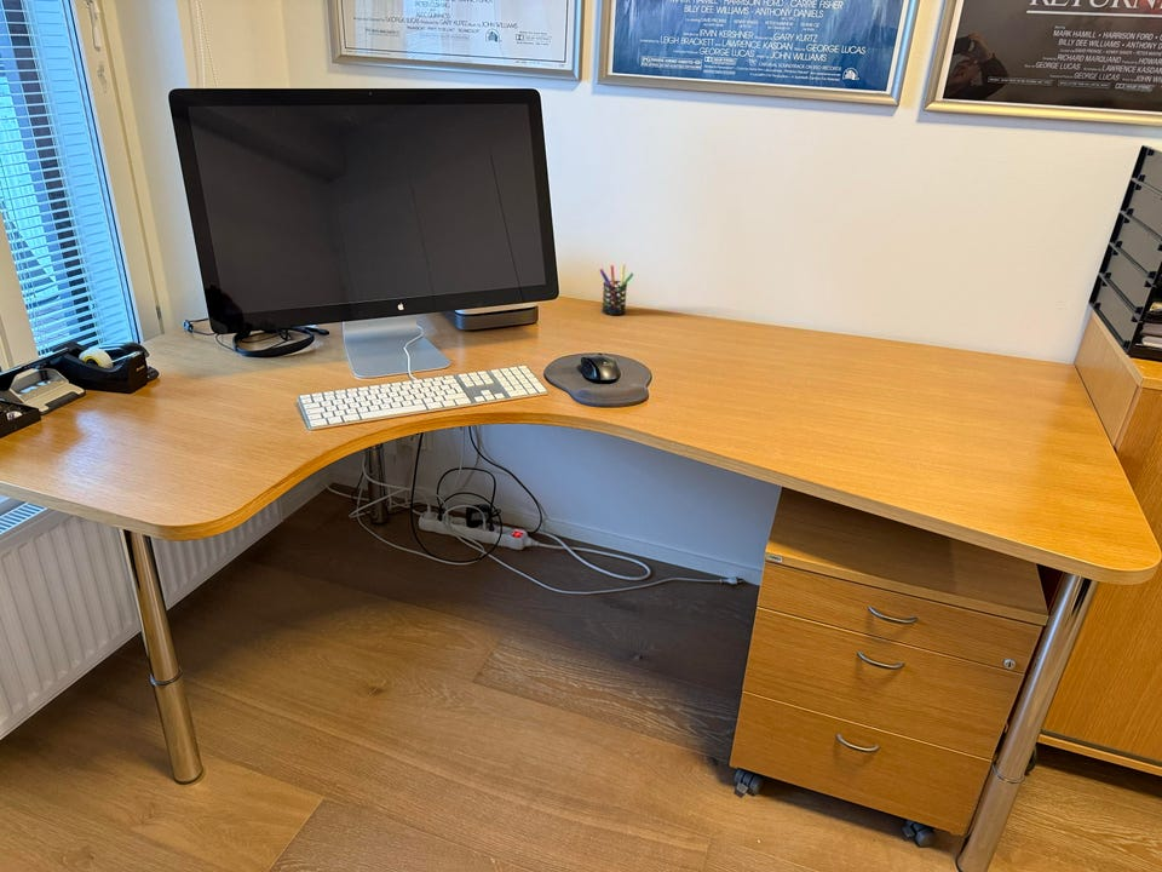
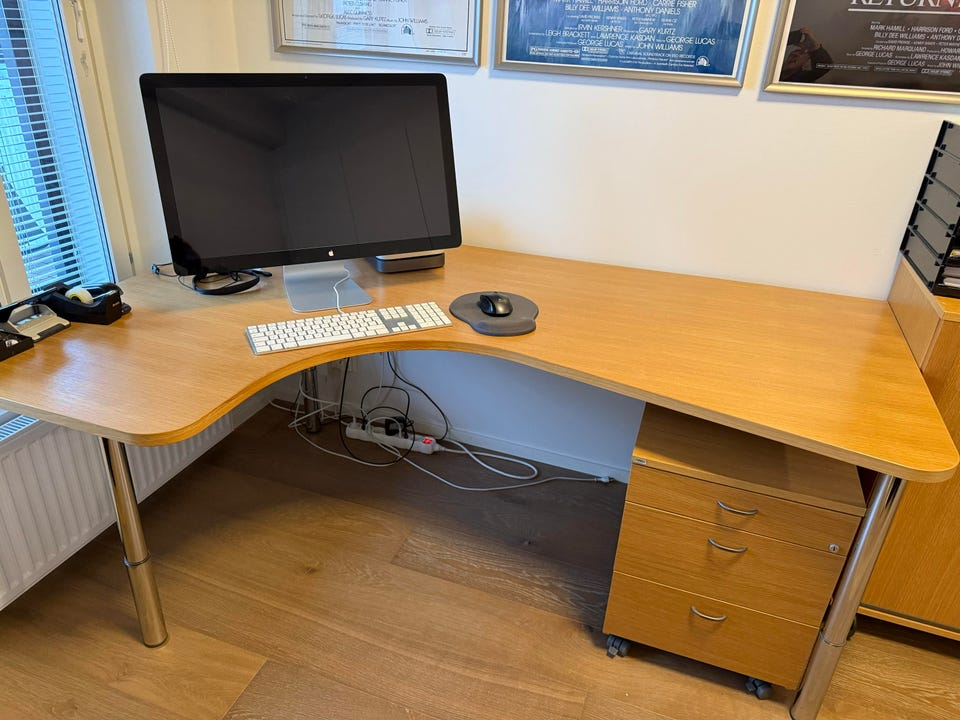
- pen holder [598,264,634,316]
